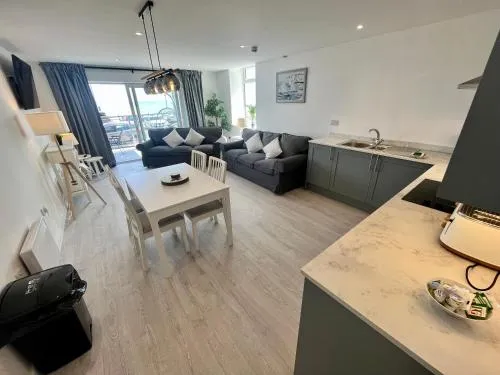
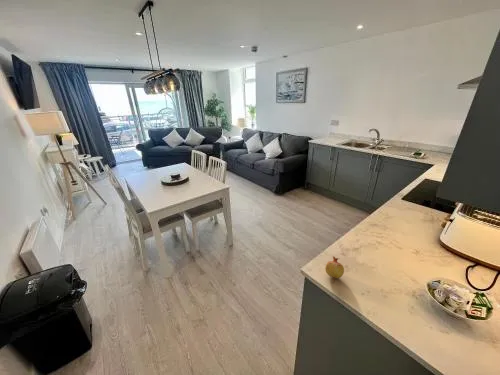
+ fruit [324,255,345,284]
